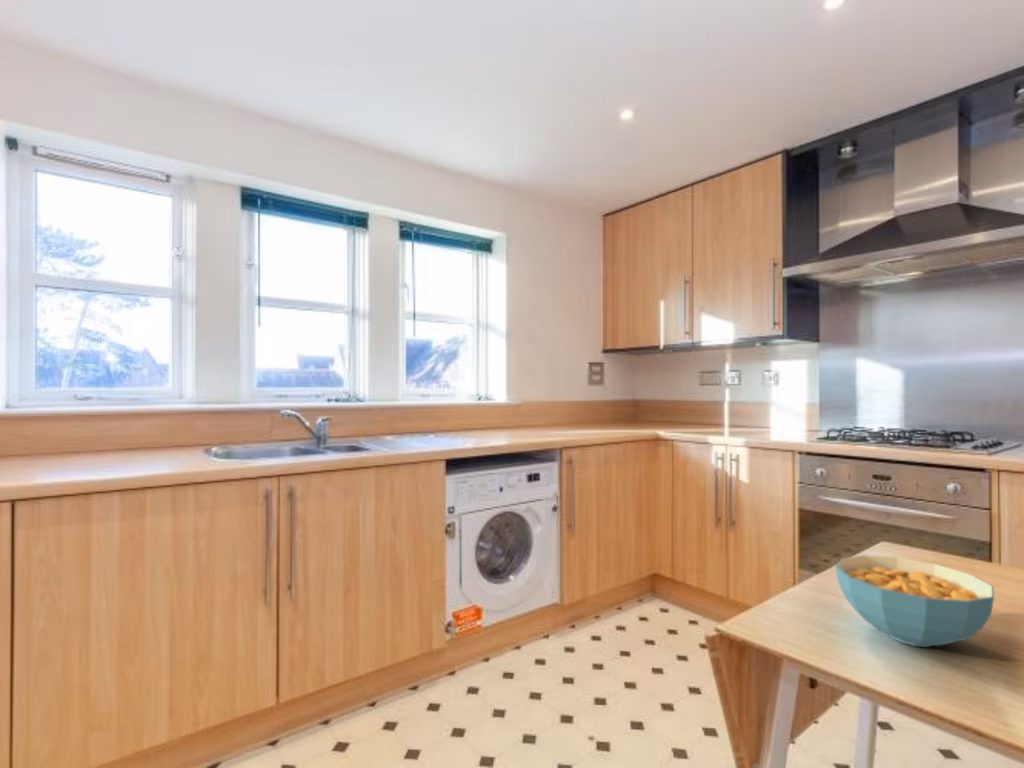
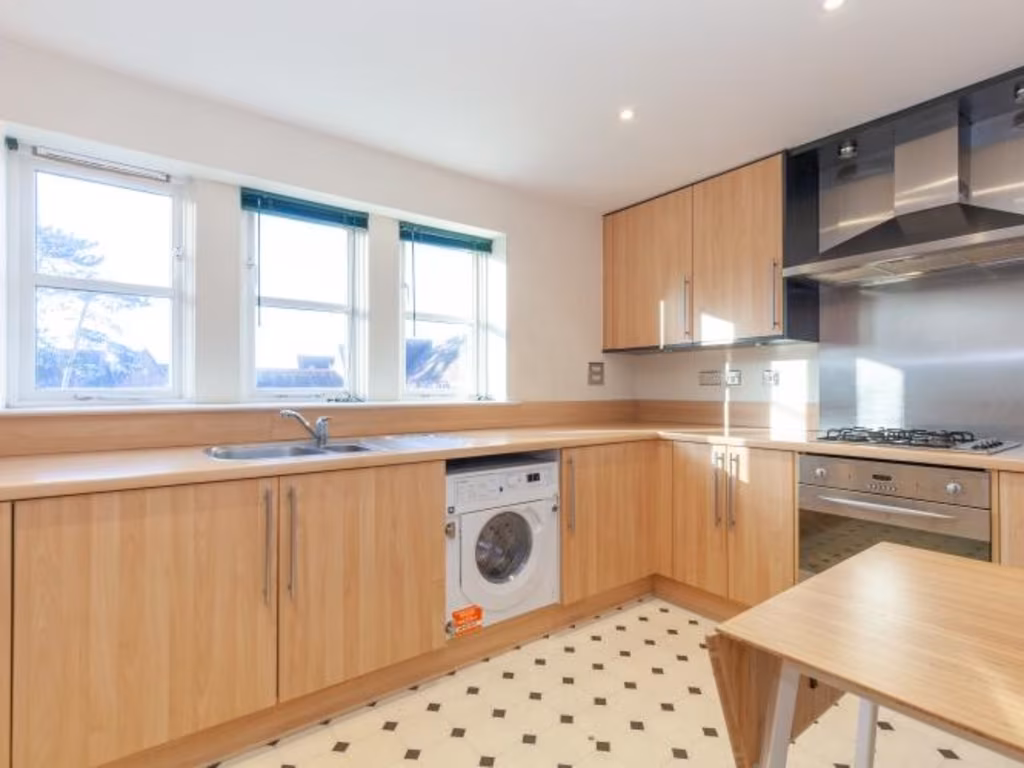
- cereal bowl [834,554,995,648]
